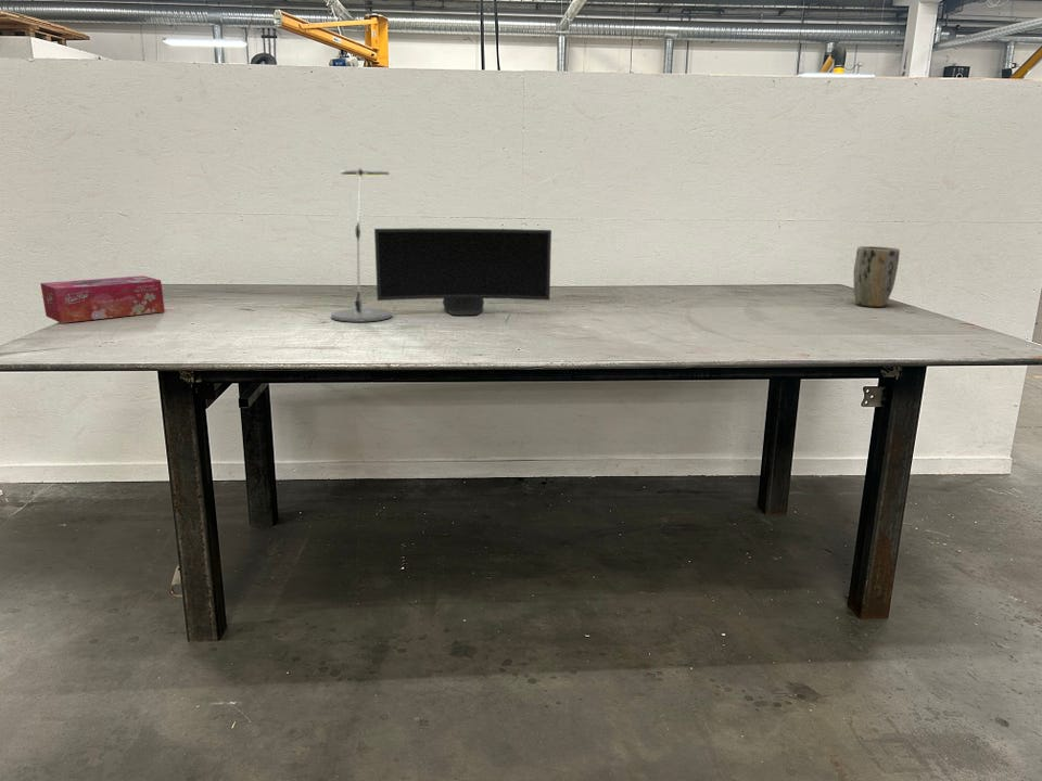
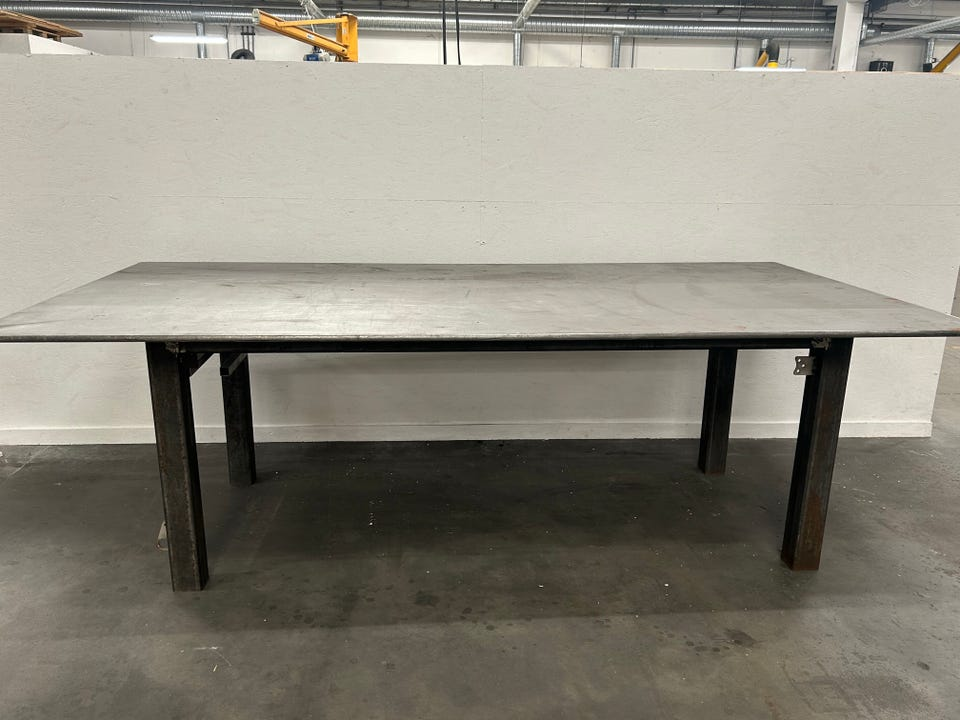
- monitor [373,227,552,317]
- desk lamp [330,167,393,323]
- tissue box [39,274,166,324]
- plant pot [852,245,901,308]
